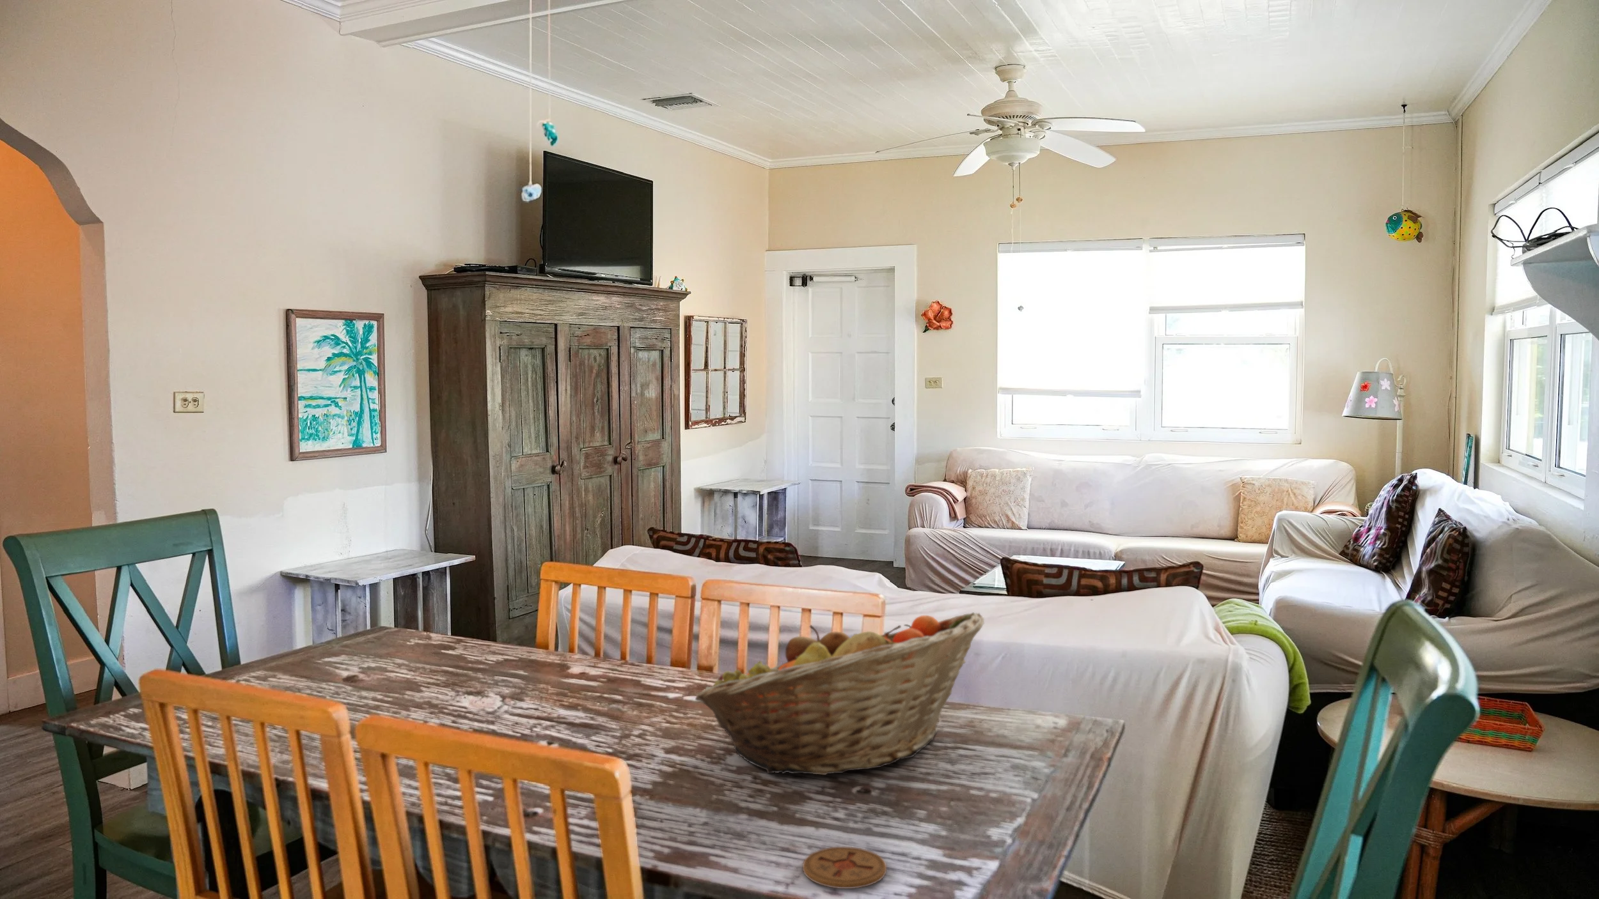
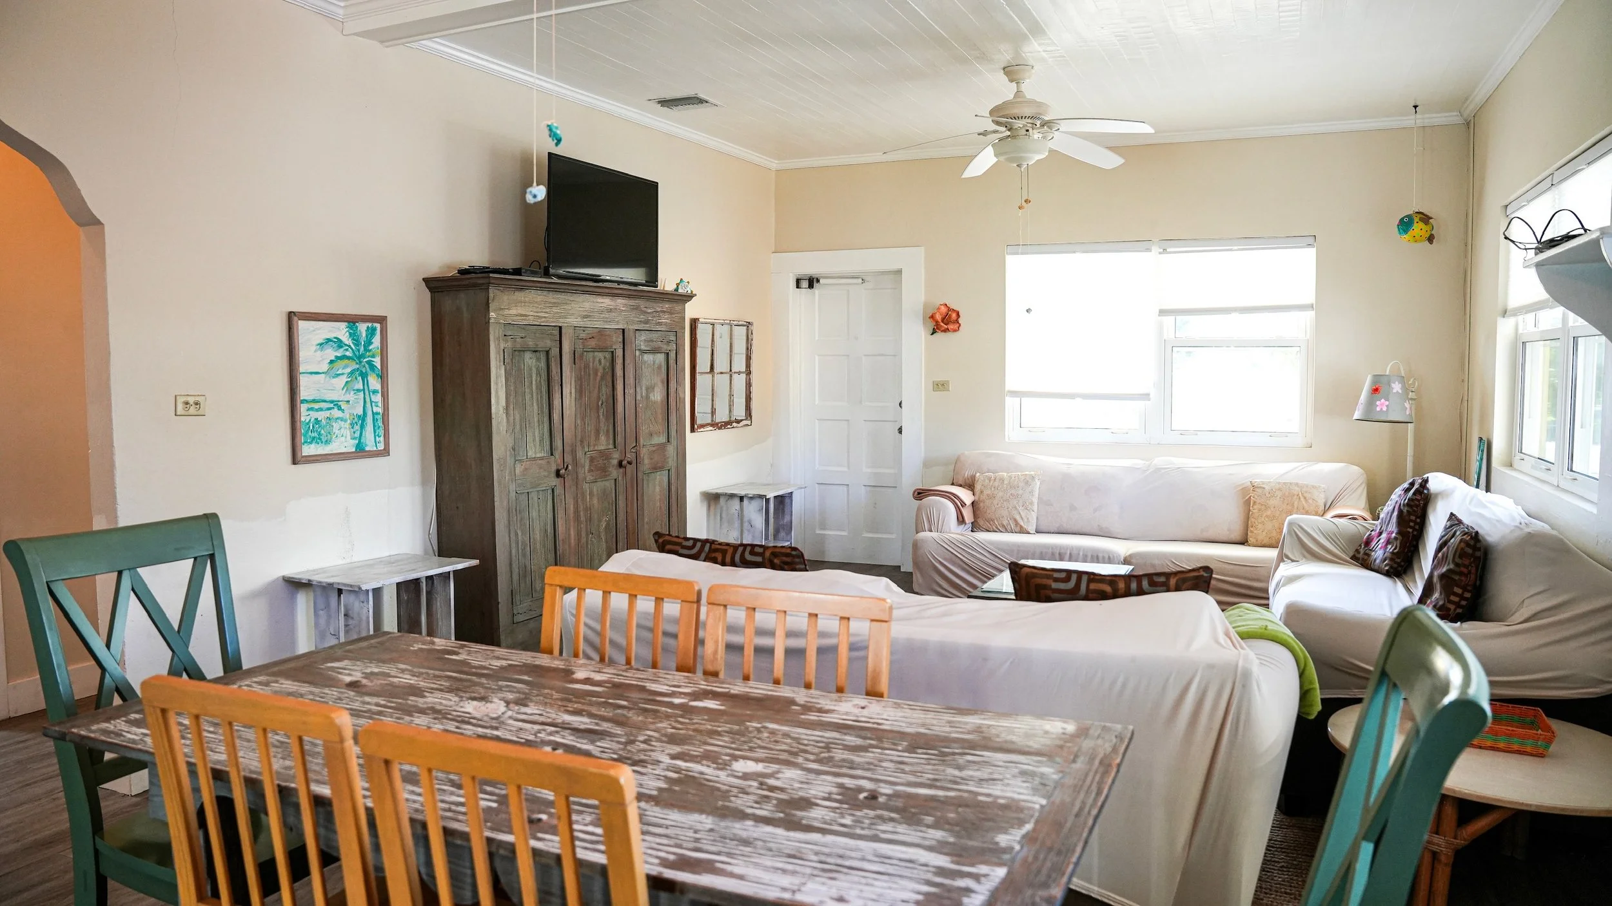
- fruit basket [694,611,985,776]
- coaster [802,846,887,889]
